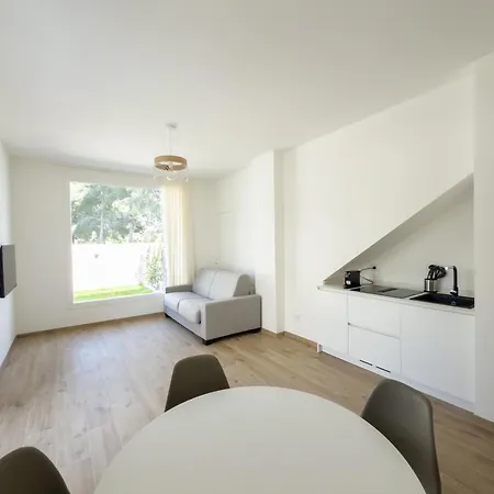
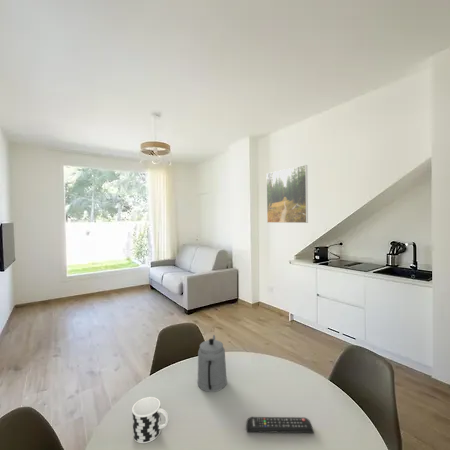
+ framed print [265,164,309,224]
+ cup [131,396,170,444]
+ remote control [245,416,315,434]
+ teapot [197,334,228,393]
